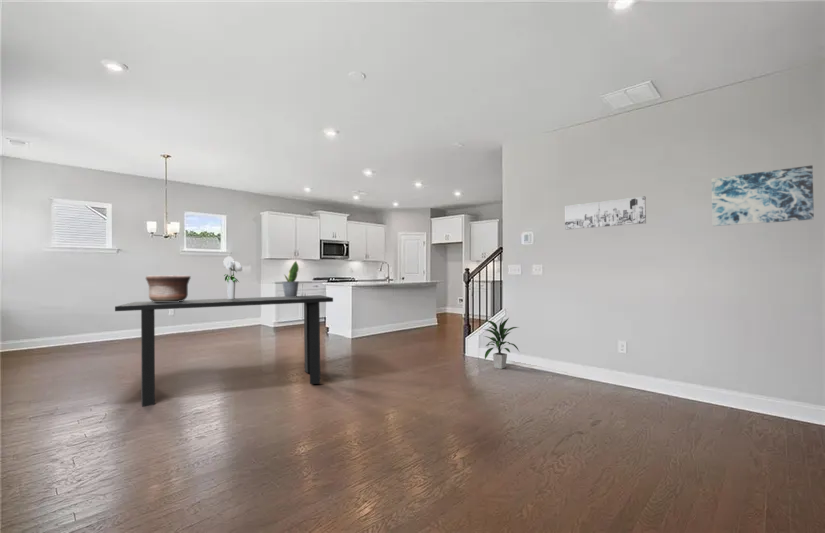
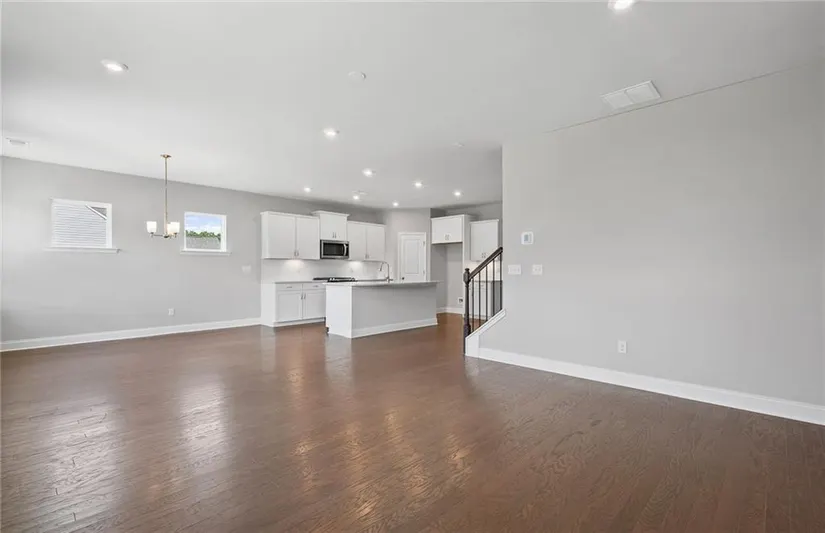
- wall art [564,195,647,231]
- indoor plant [481,317,520,370]
- bouquet [222,255,243,299]
- potted plant [281,260,300,297]
- wall art [711,164,815,227]
- dining table [114,294,334,408]
- ceramic pot [145,274,192,302]
